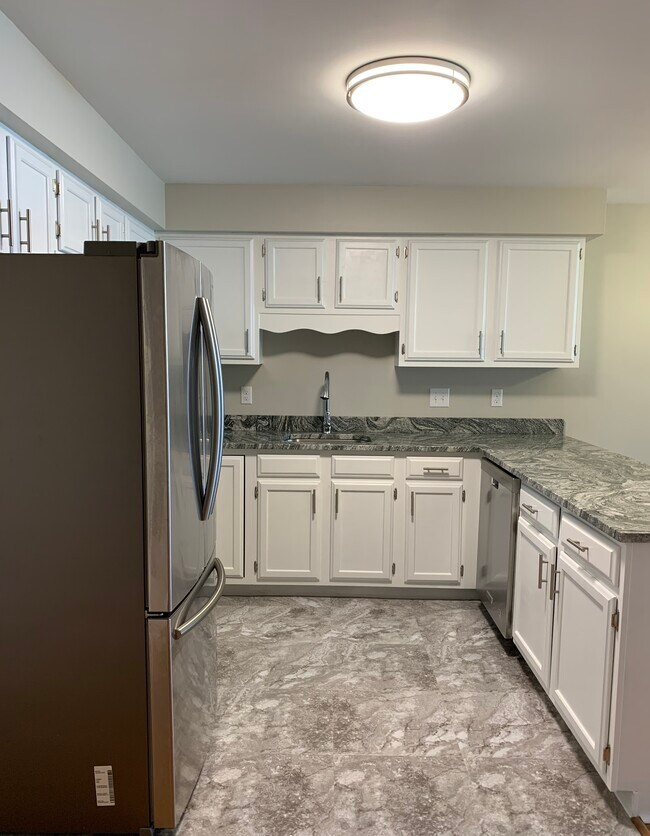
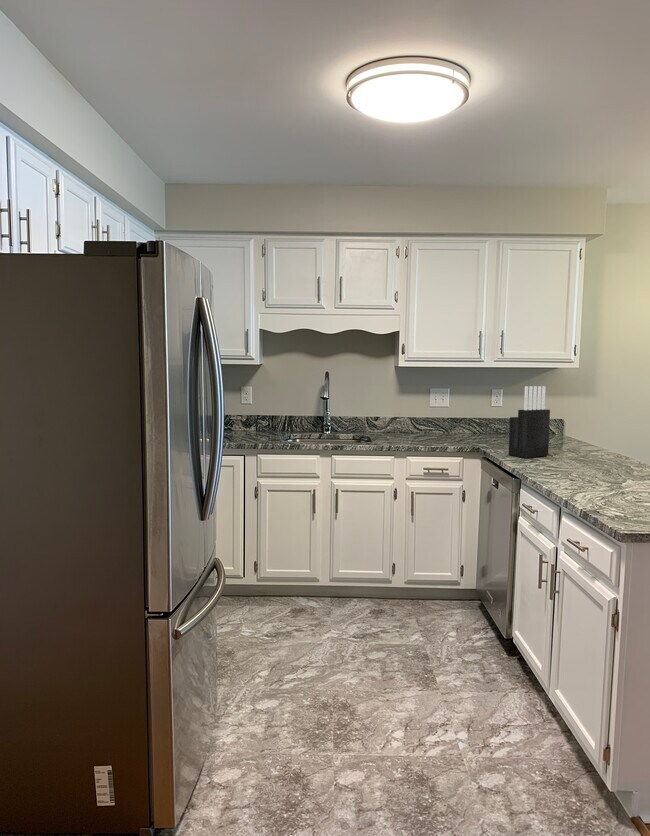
+ knife block [508,385,551,459]
